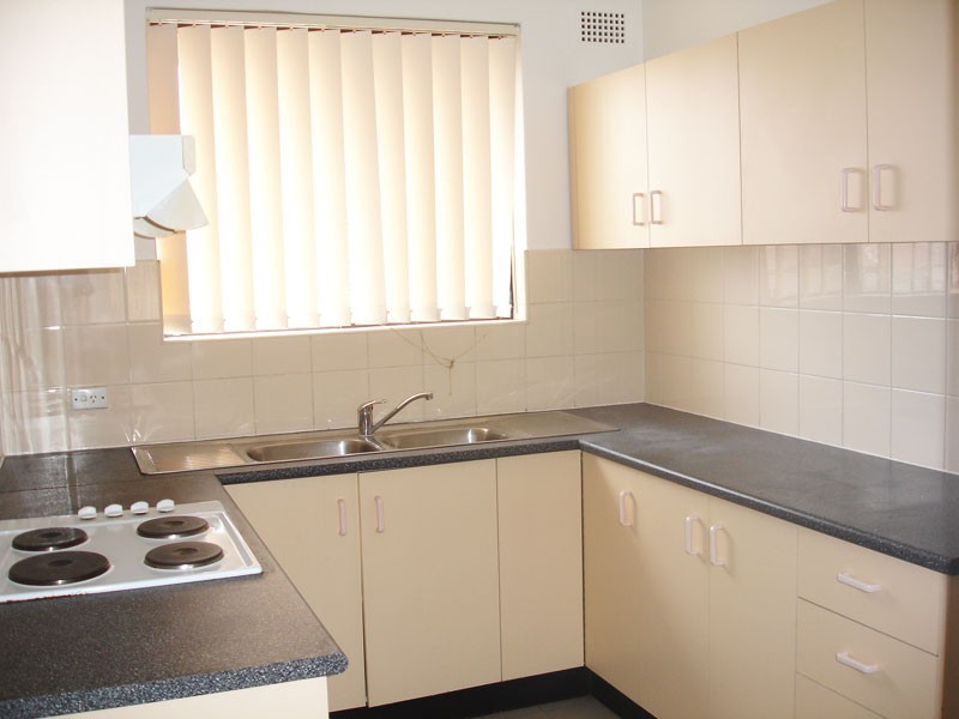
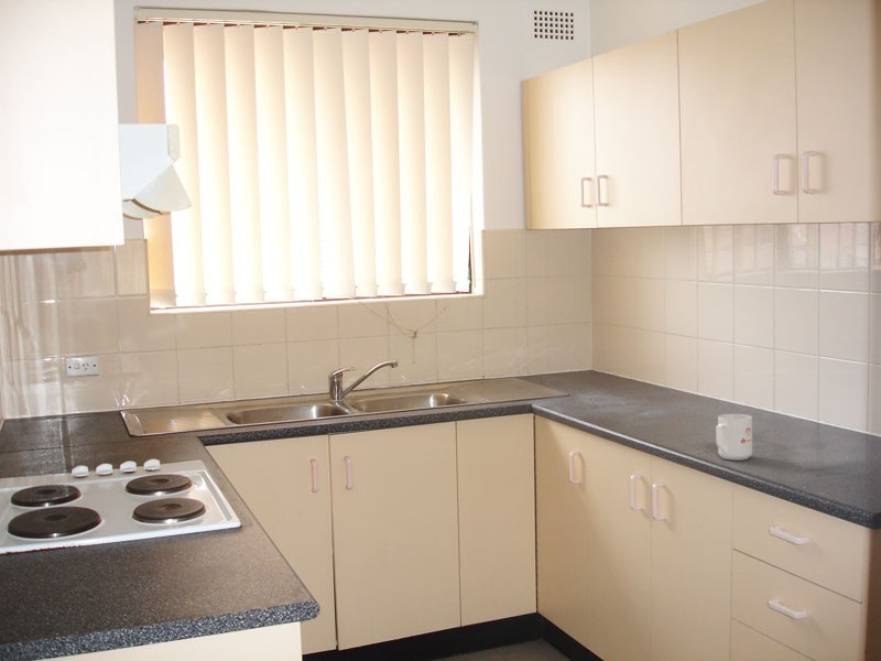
+ mug [715,413,753,460]
